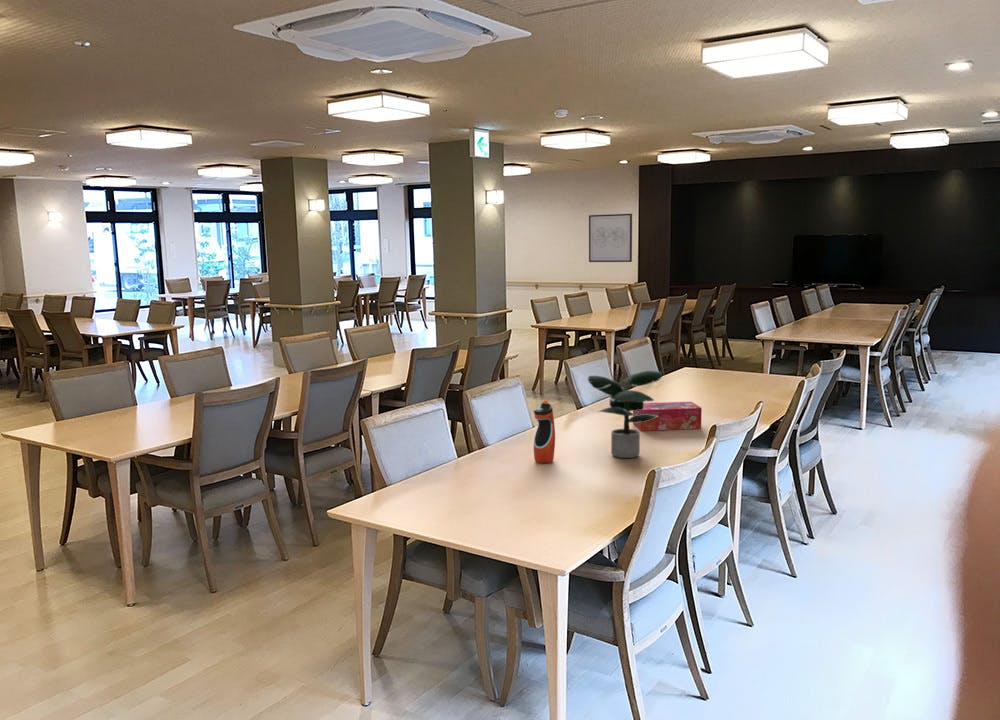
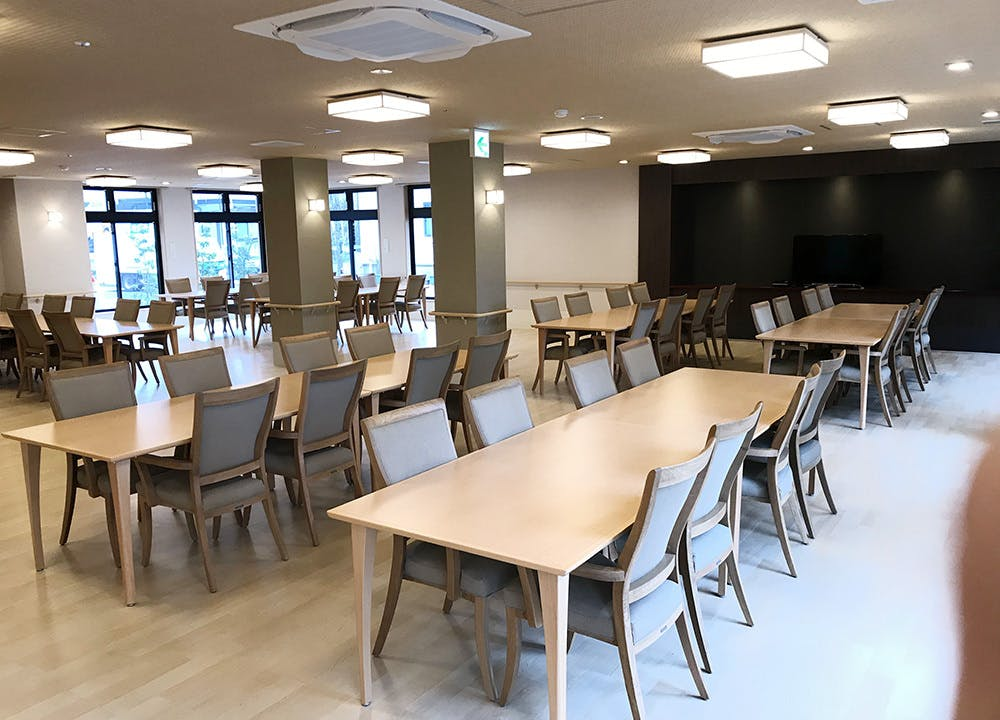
- tissue box [632,401,703,432]
- water bottle [533,400,556,464]
- wall art [588,213,633,263]
- potted plant [587,370,663,459]
